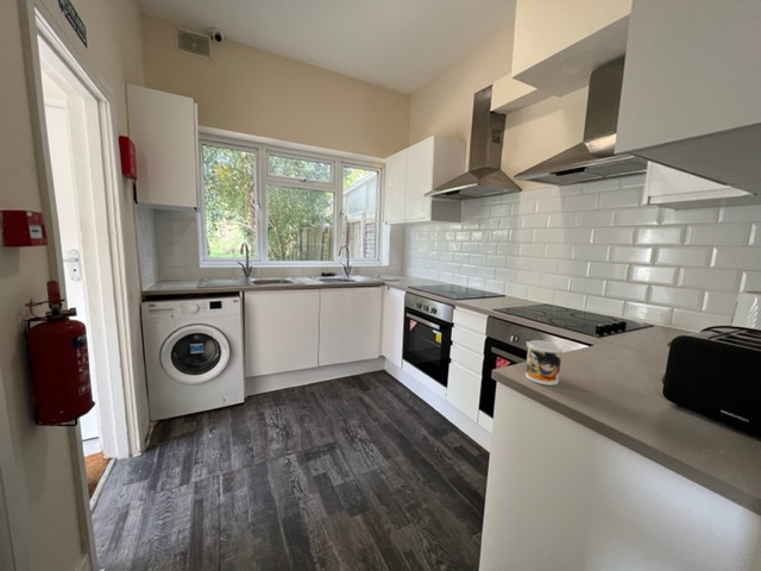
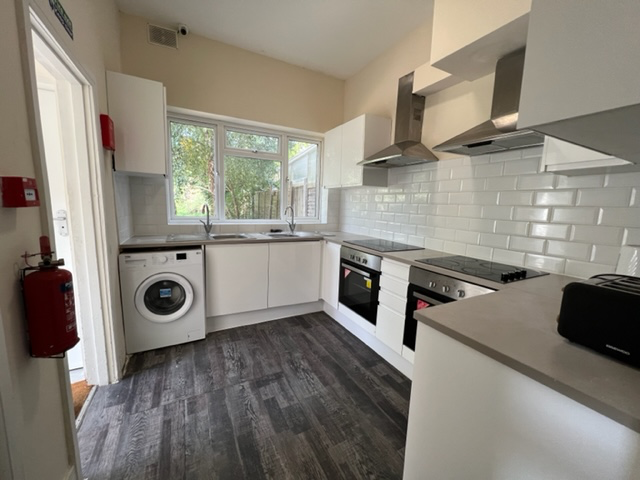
- mug [524,339,564,387]
